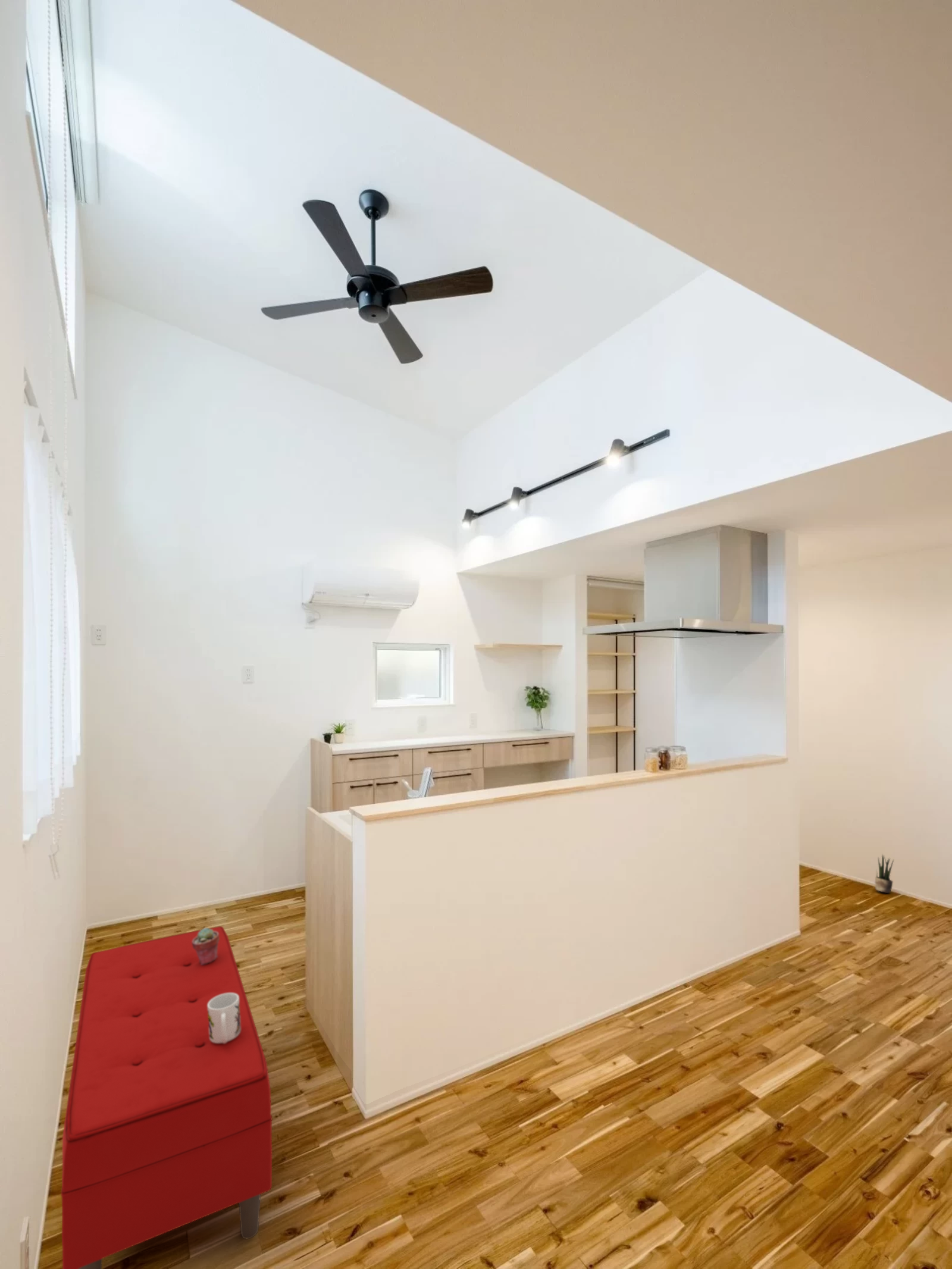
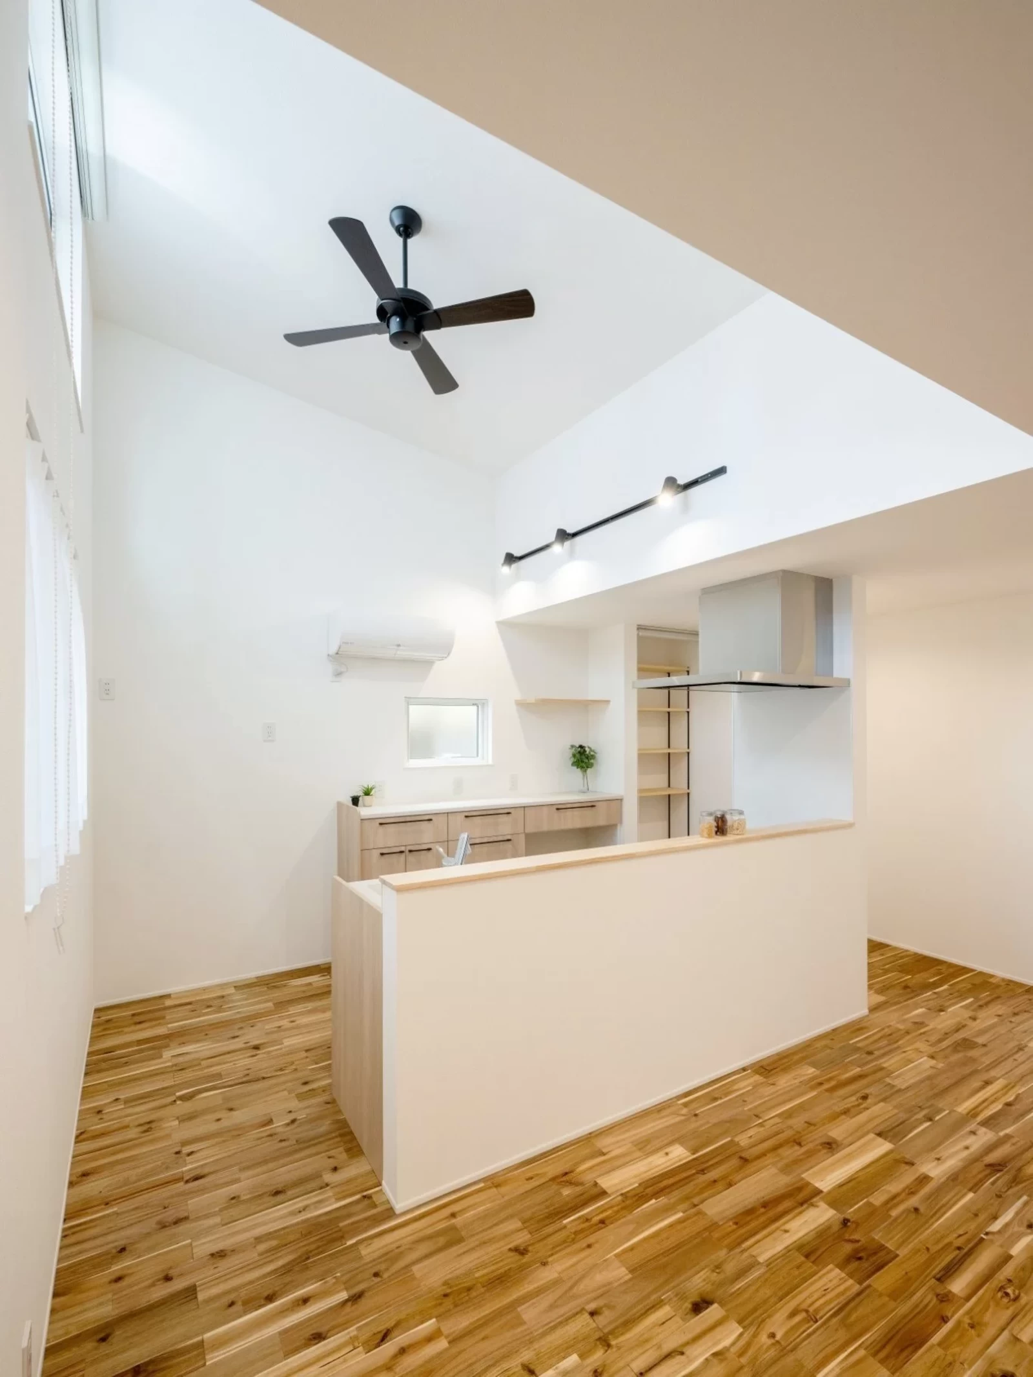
- potted succulent [192,927,219,965]
- potted plant [875,853,894,894]
- mug [208,993,241,1044]
- bench [60,926,273,1269]
